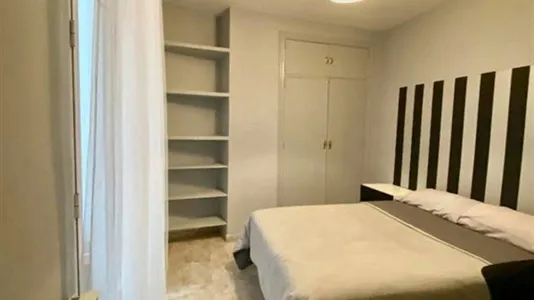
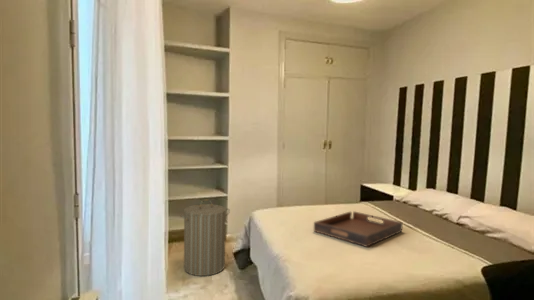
+ laundry hamper [179,198,231,277]
+ serving tray [313,210,404,248]
